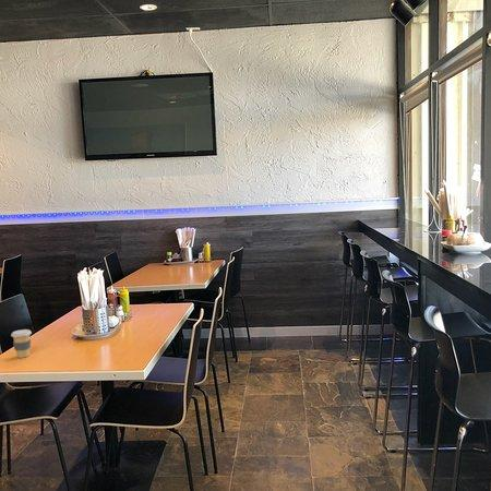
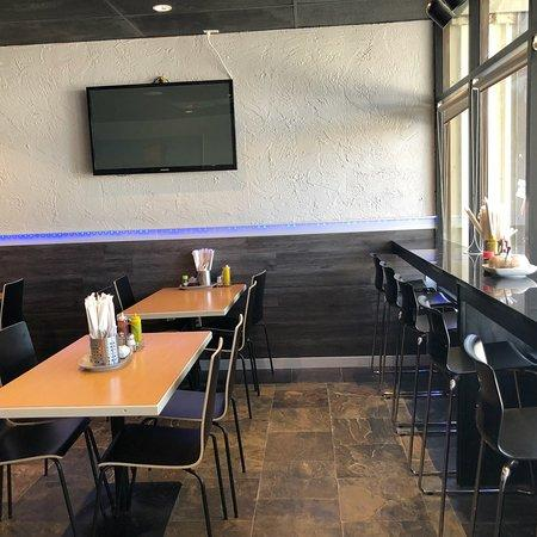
- coffee cup [10,328,33,359]
